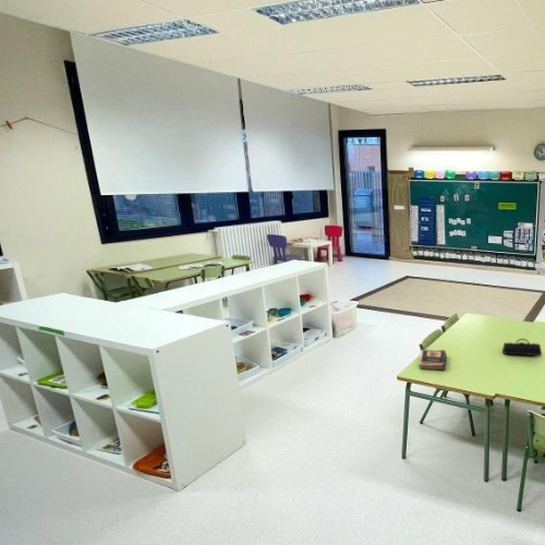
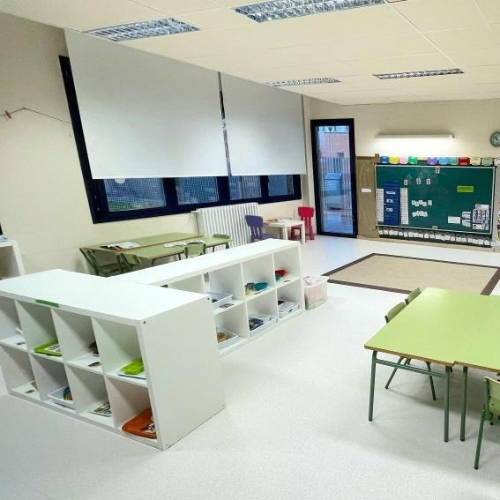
- book [417,349,448,371]
- pencil case [501,338,543,358]
